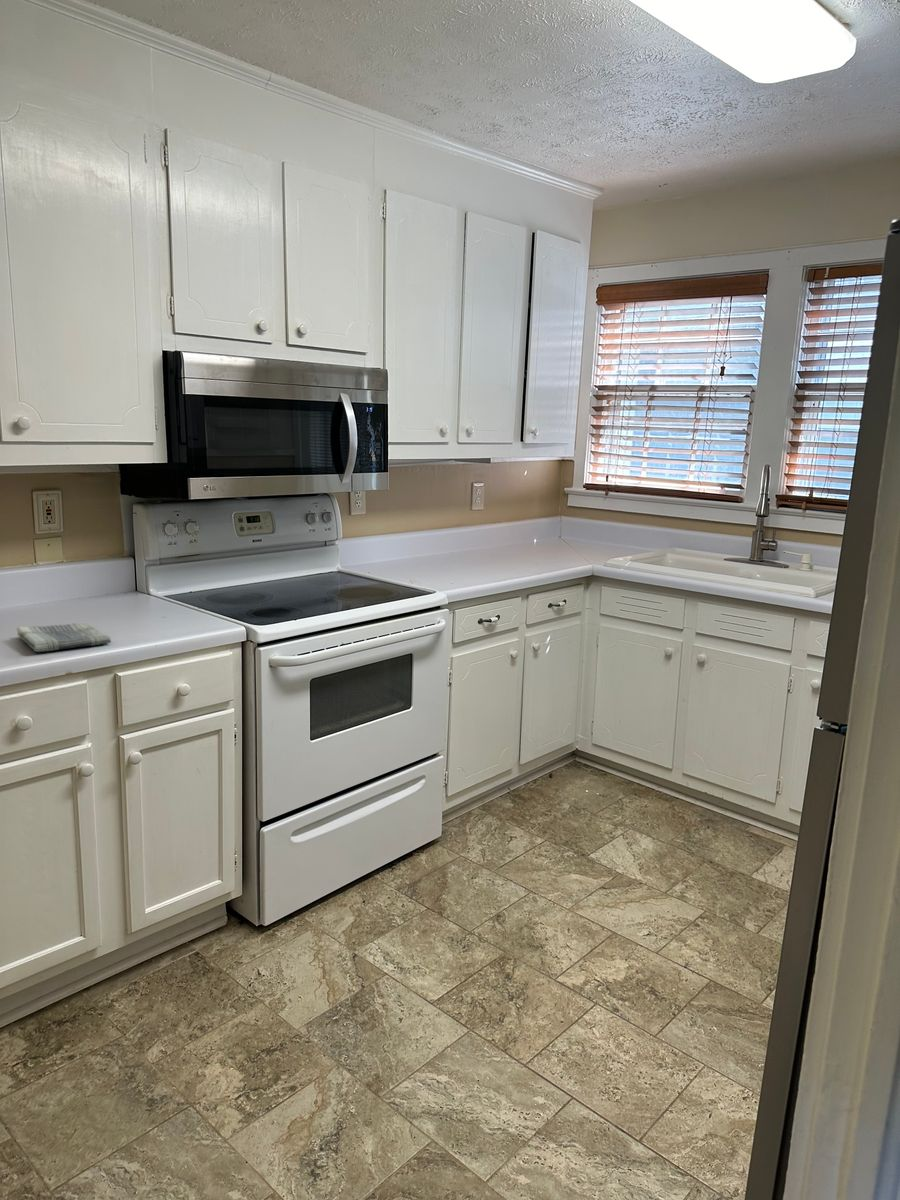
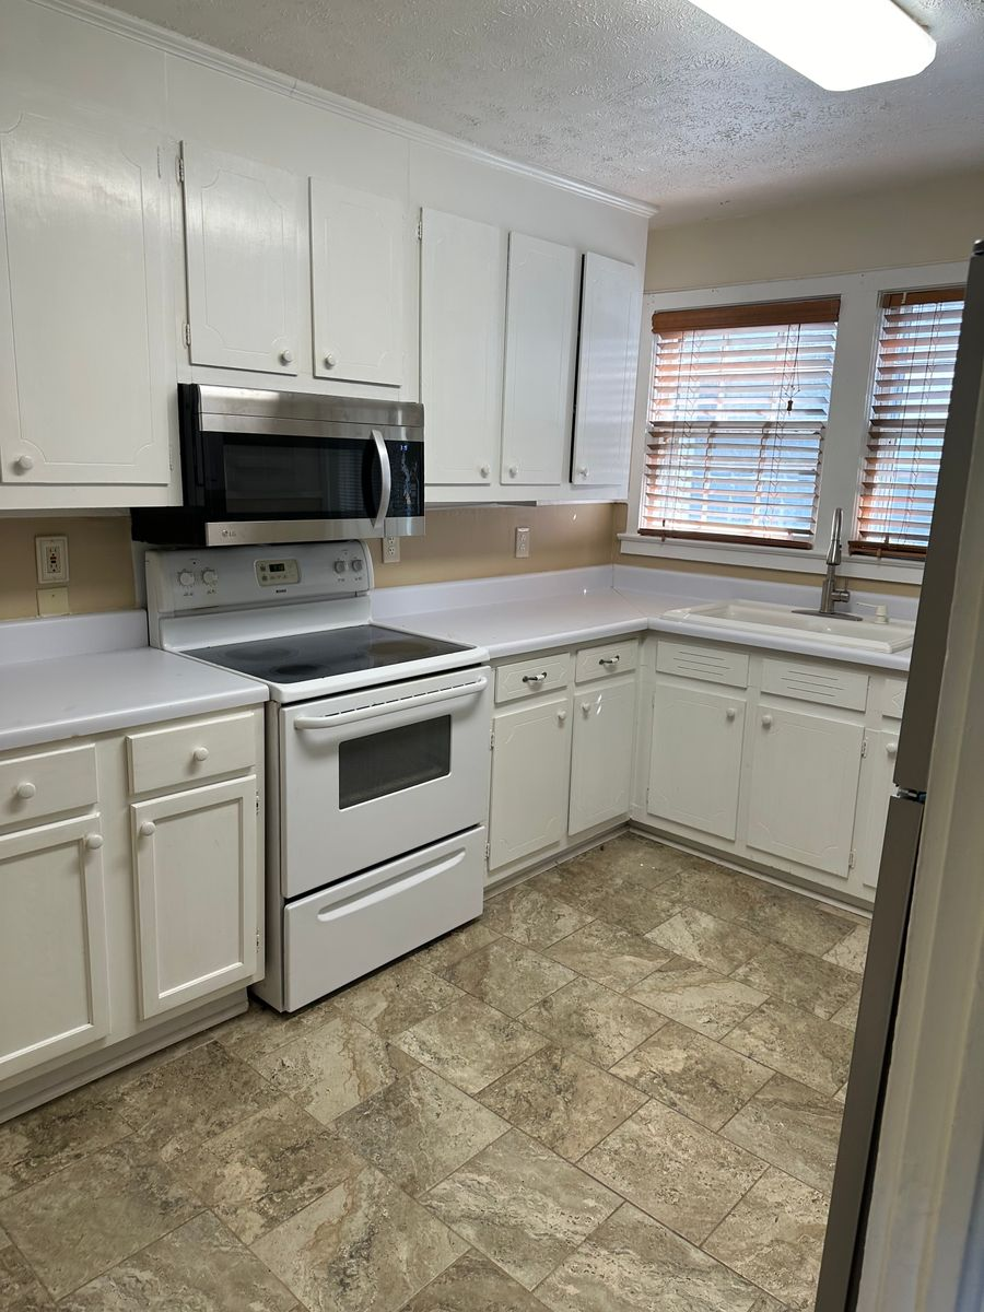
- dish towel [16,622,112,653]
